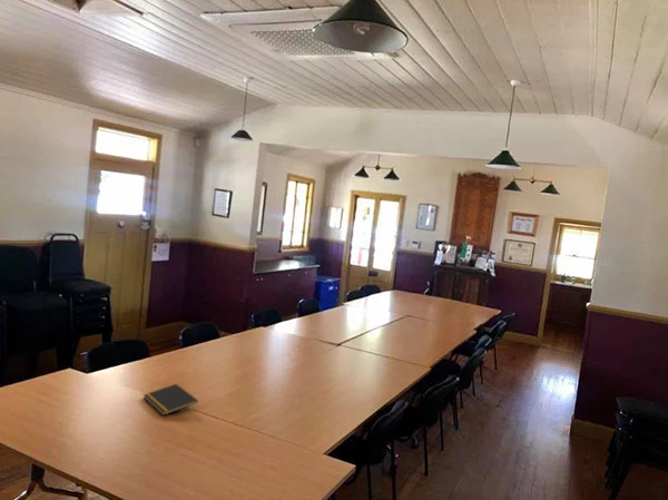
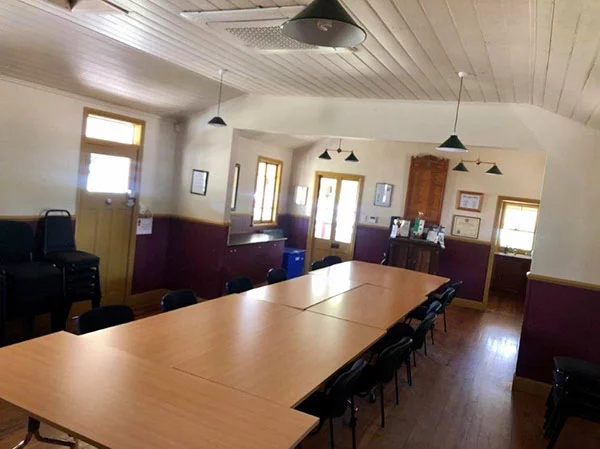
- notepad [143,383,199,416]
